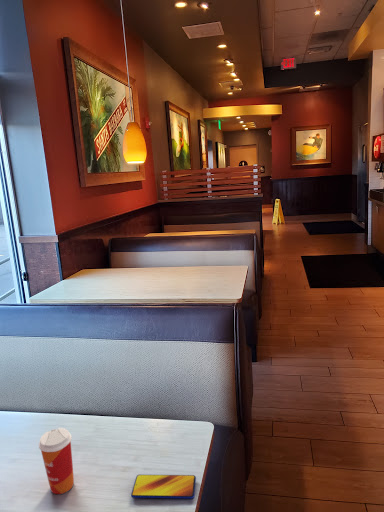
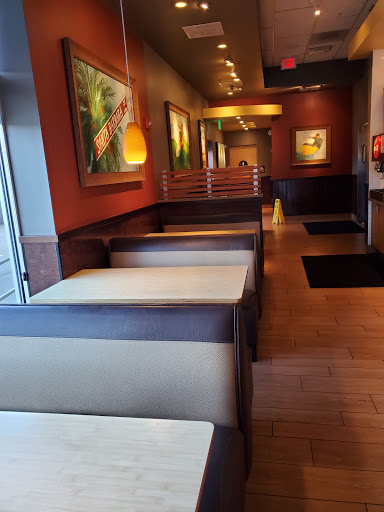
- smartphone [130,474,197,499]
- paper cup [38,427,75,495]
